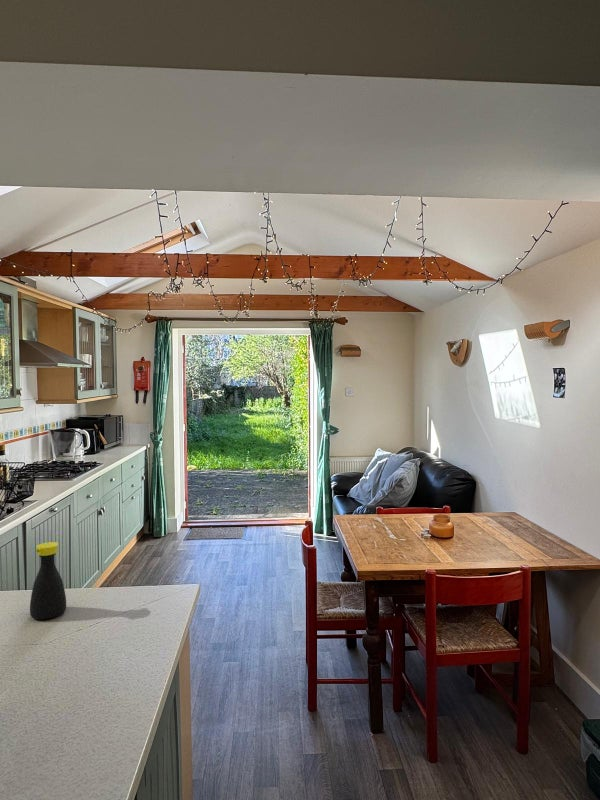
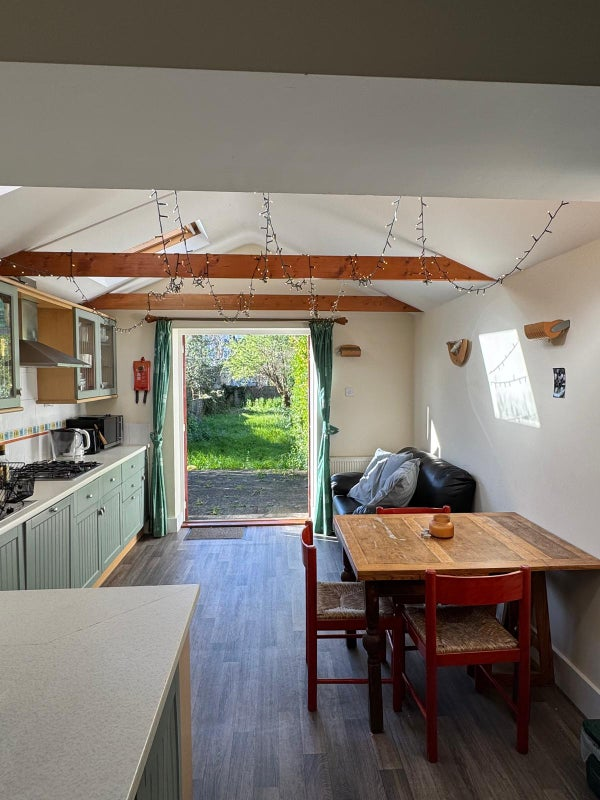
- bottle [29,541,67,620]
